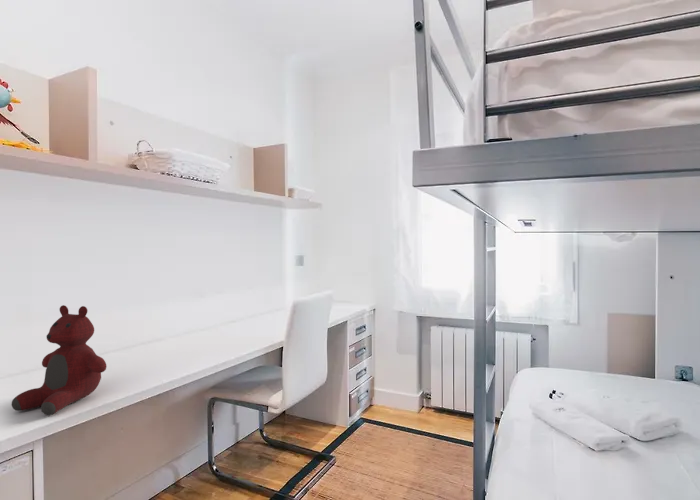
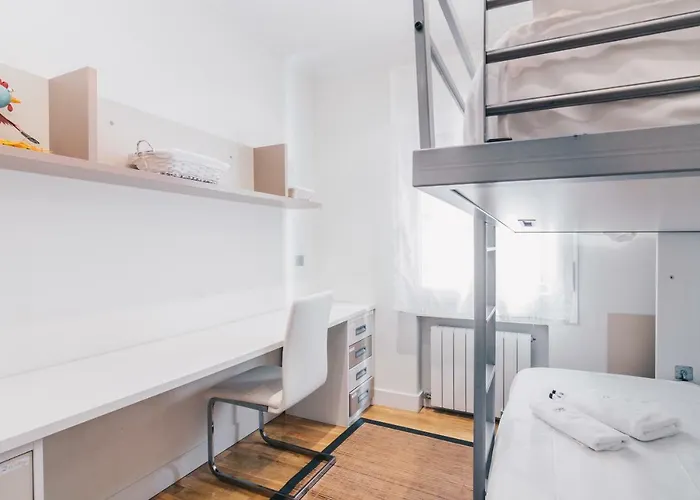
- teddy bear [11,304,108,416]
